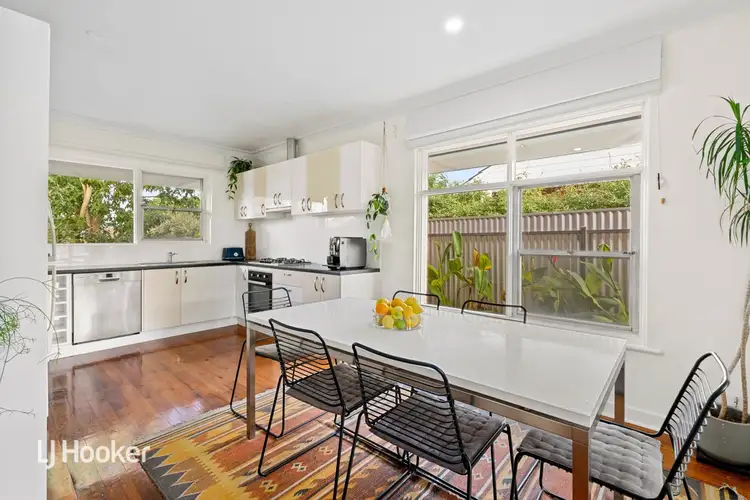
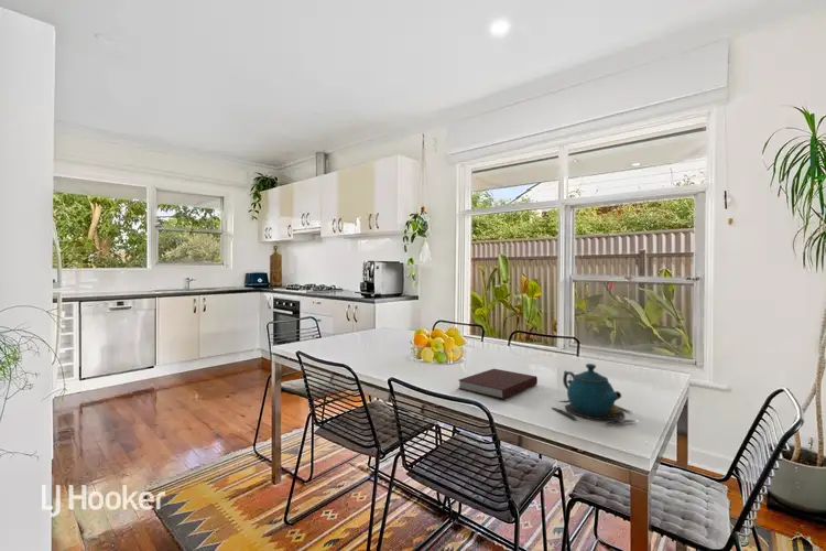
+ teapot [552,363,634,425]
+ notebook [457,368,539,400]
